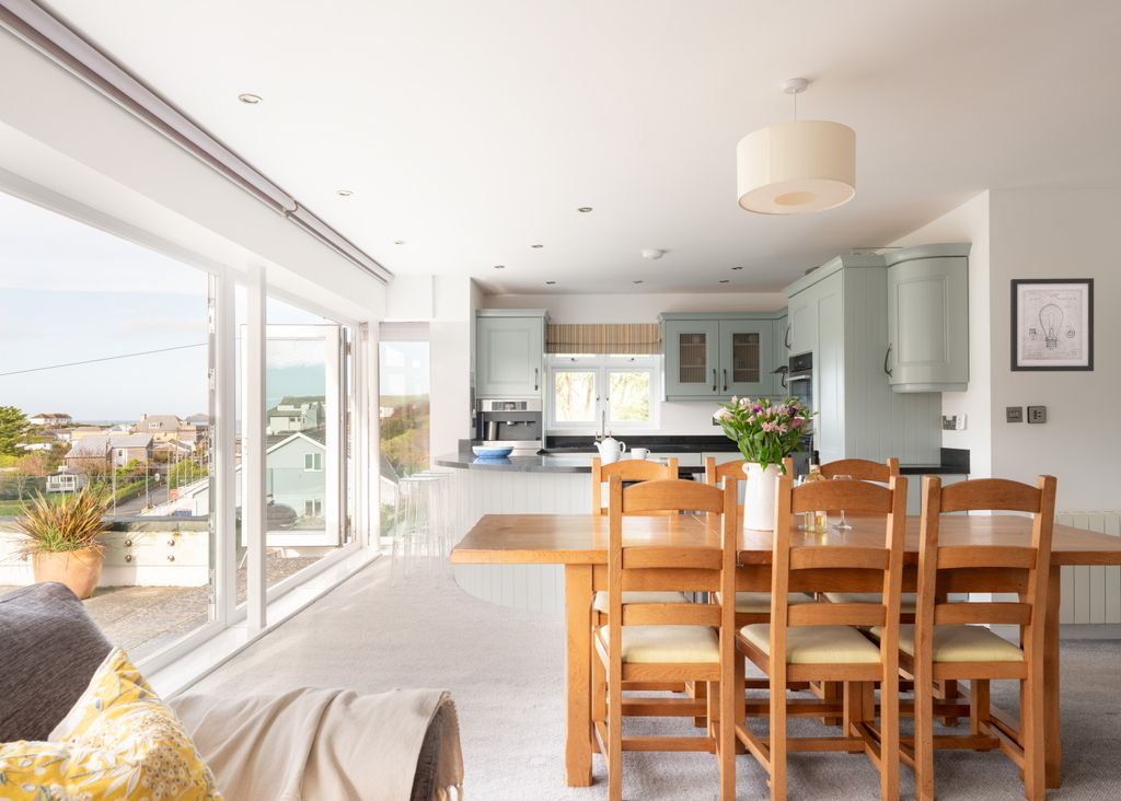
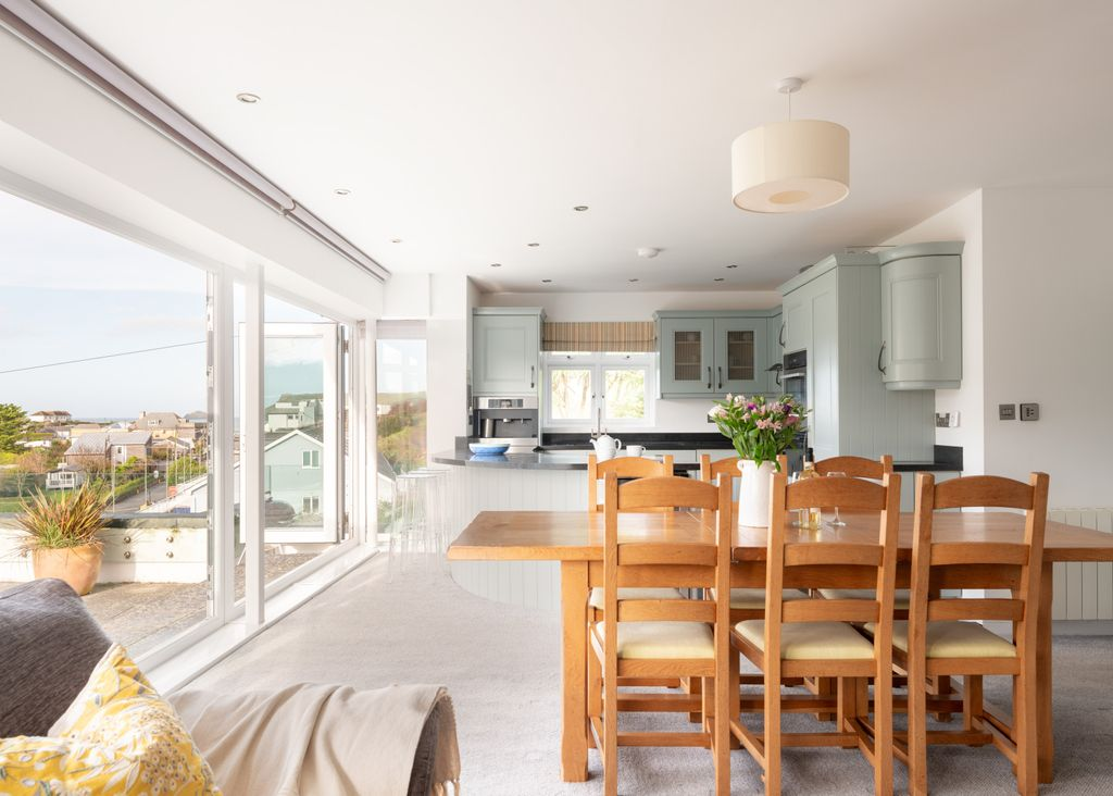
- wall art [1009,277,1095,373]
